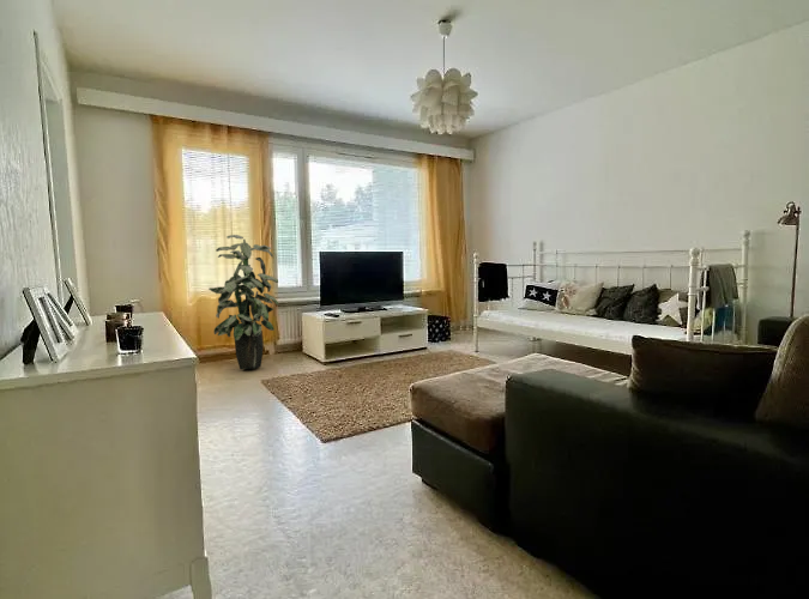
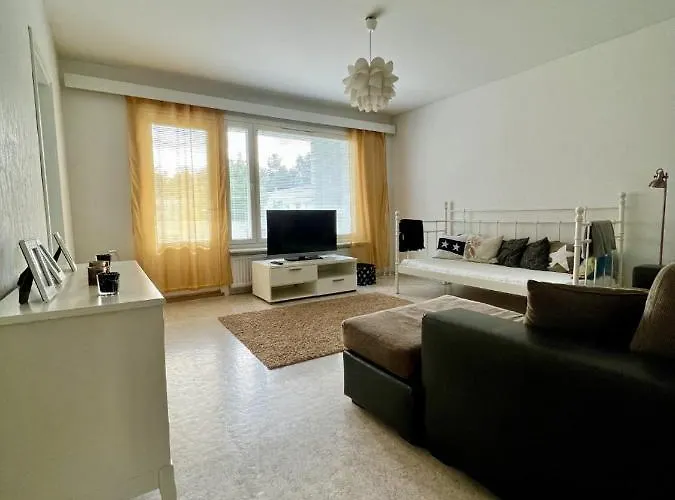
- indoor plant [207,234,279,370]
